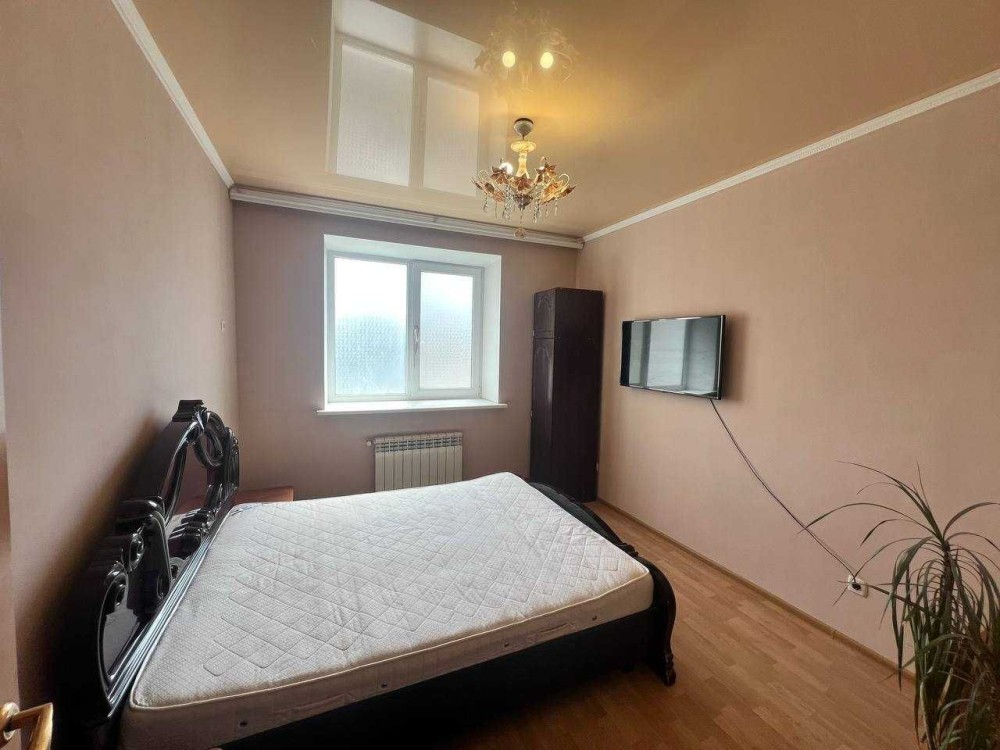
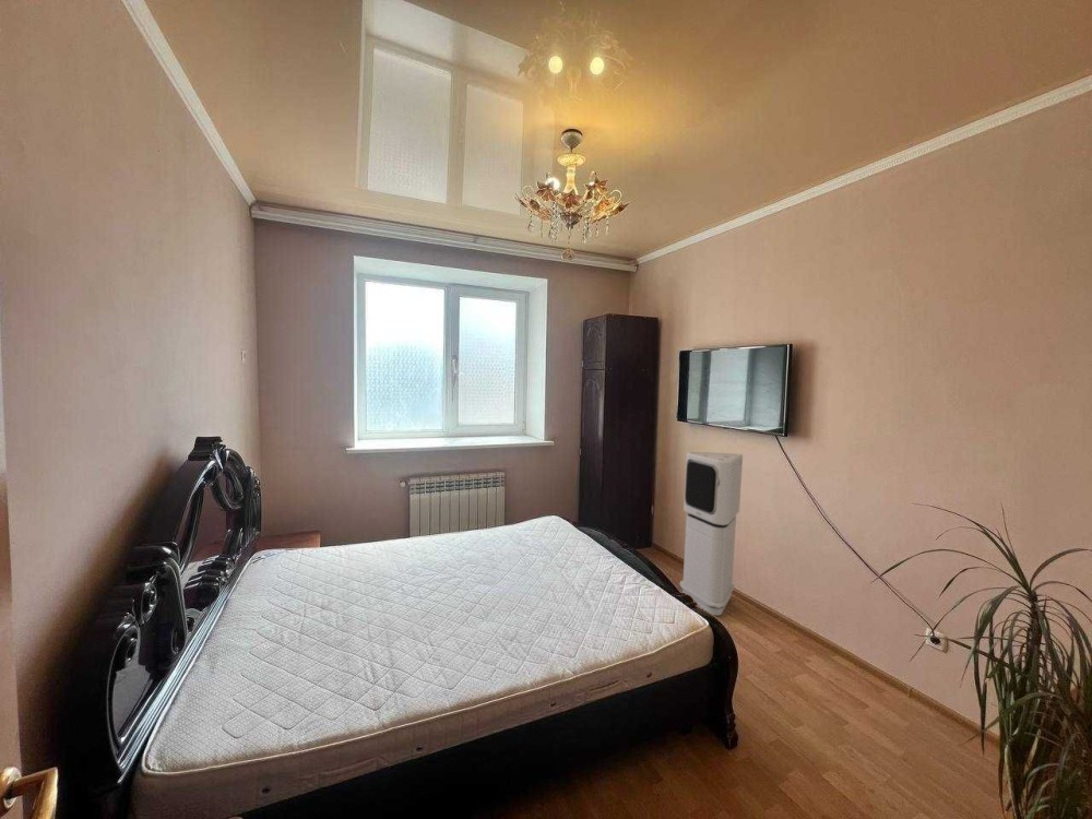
+ air purifier [679,451,744,617]
